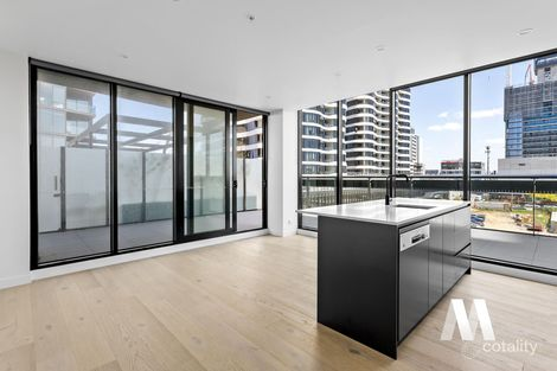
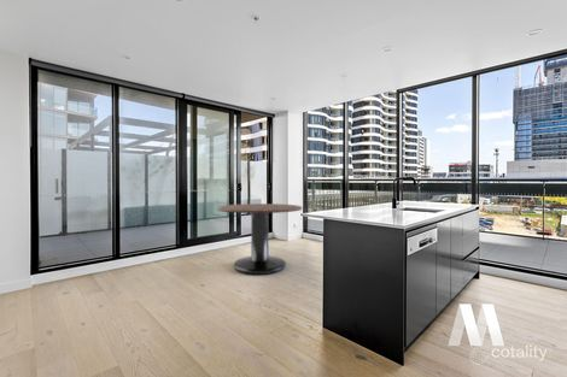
+ dining table [216,202,303,276]
